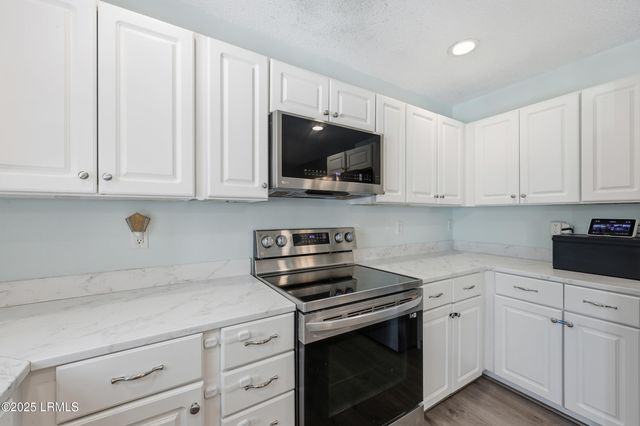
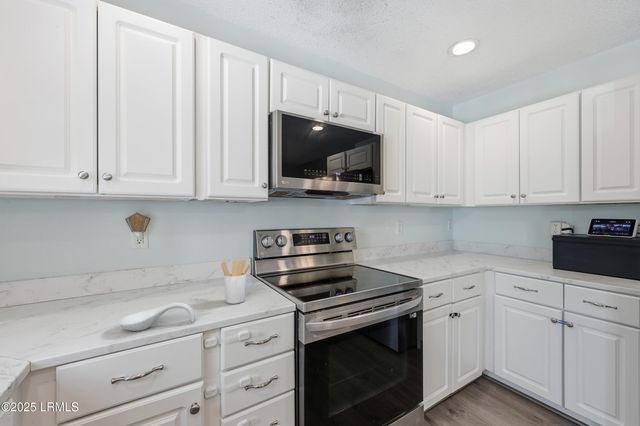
+ utensil holder [220,259,251,305]
+ spoon rest [118,301,196,332]
